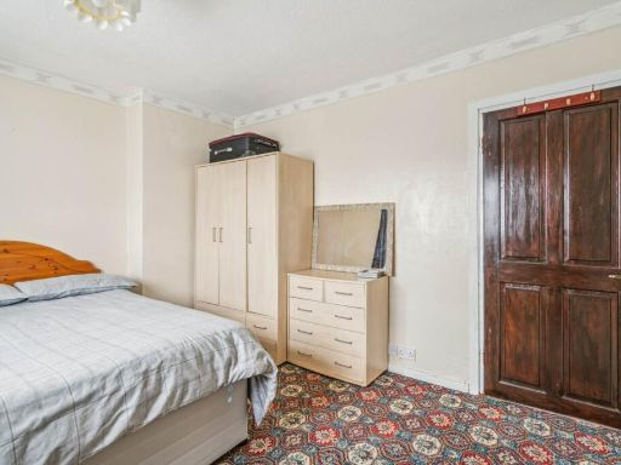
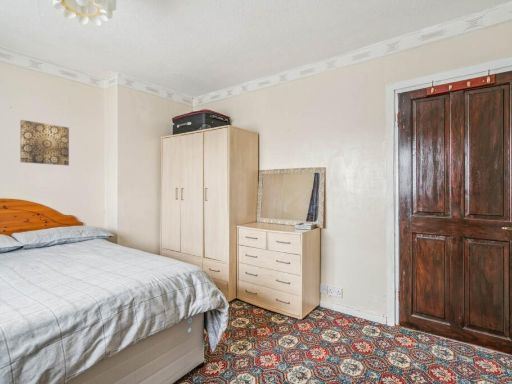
+ wall art [19,119,70,166]
